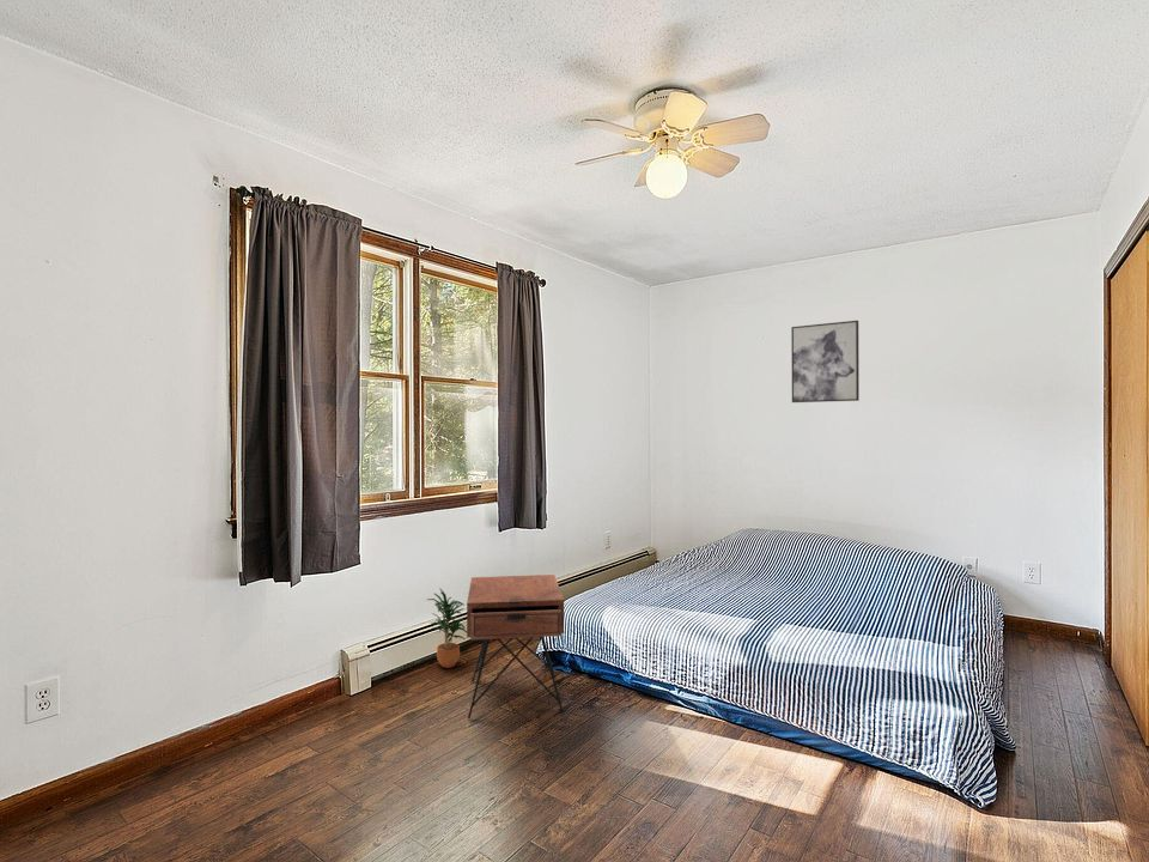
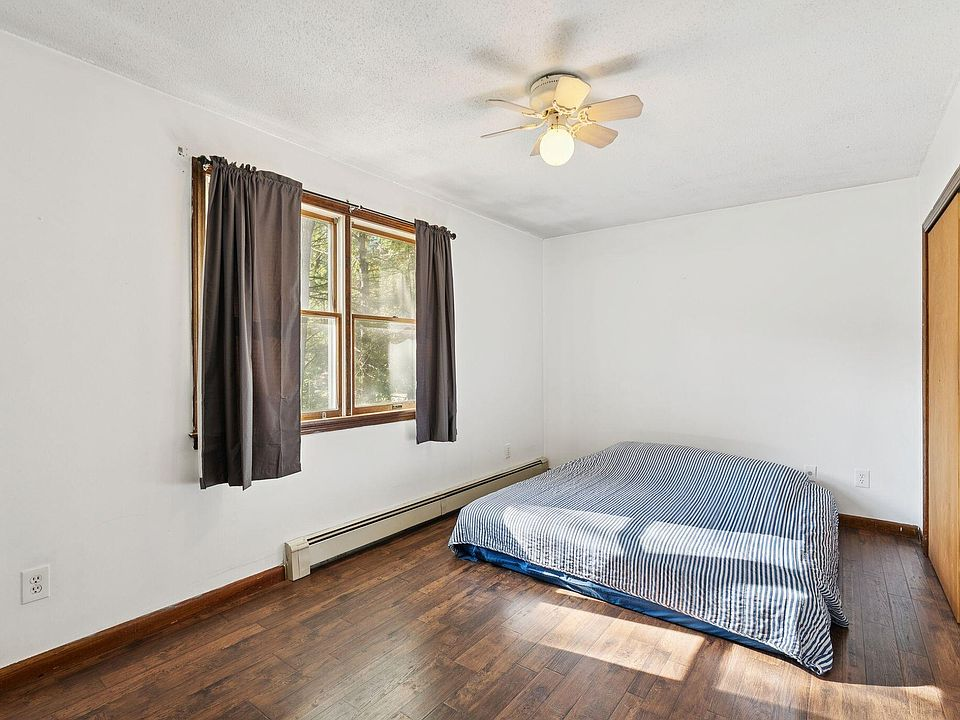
- wall art [790,320,861,403]
- potted plant [426,588,467,669]
- nightstand [466,573,565,720]
